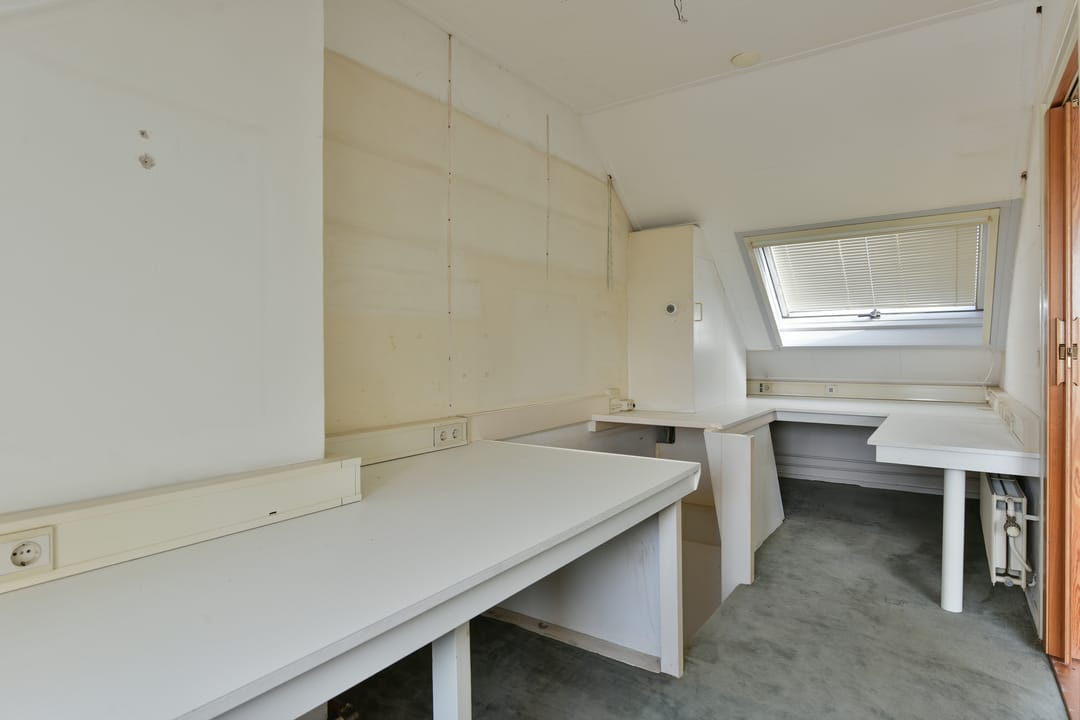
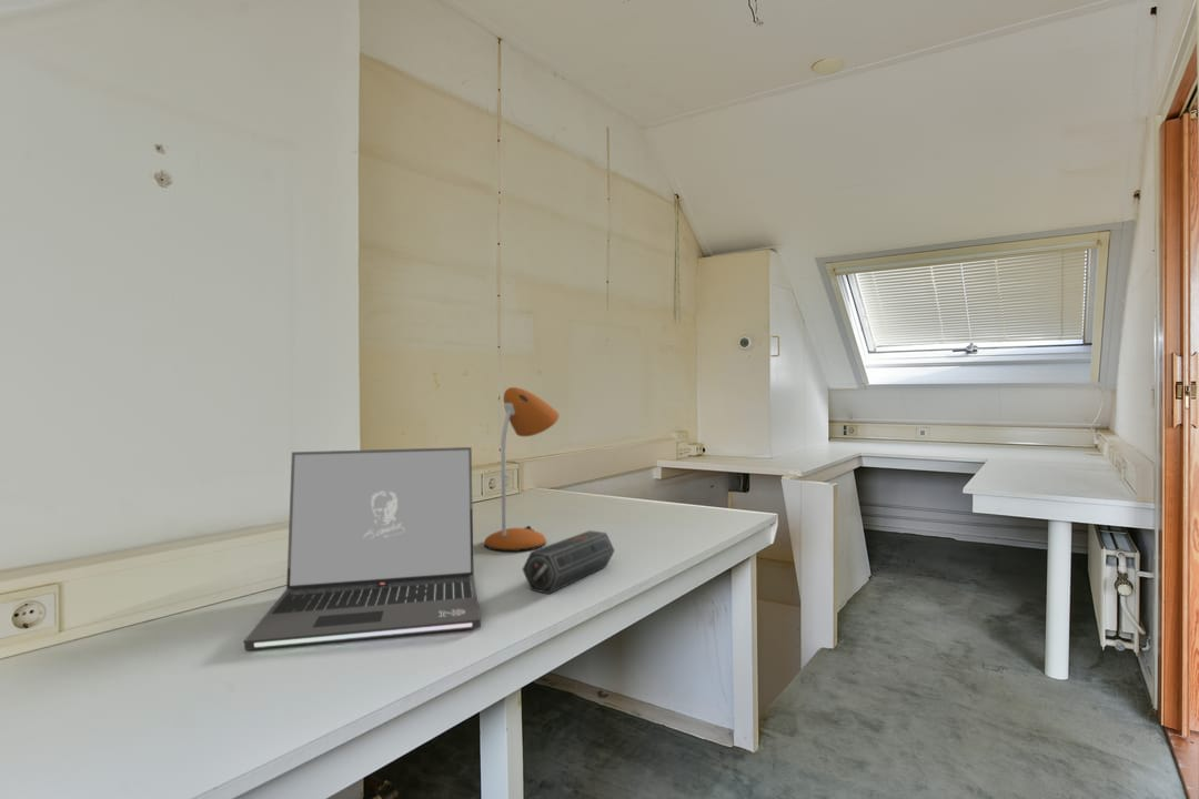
+ laptop [243,446,482,651]
+ desk lamp [483,386,561,553]
+ speaker [522,529,616,595]
